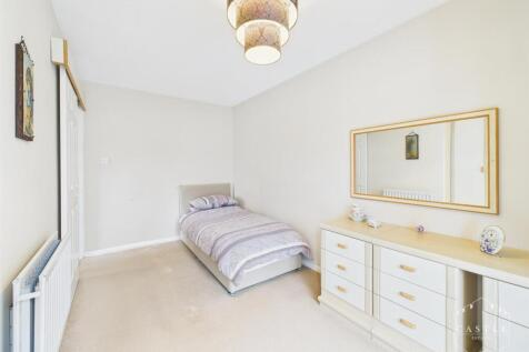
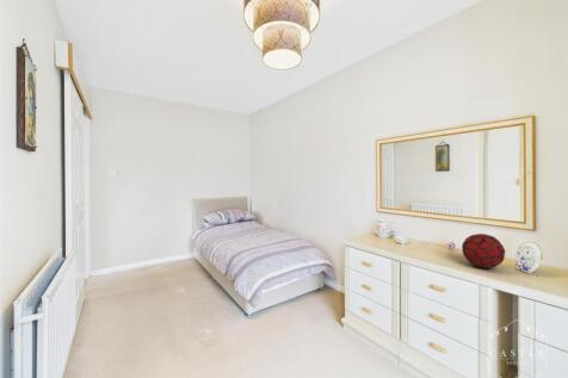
+ decorative orb [461,233,506,269]
